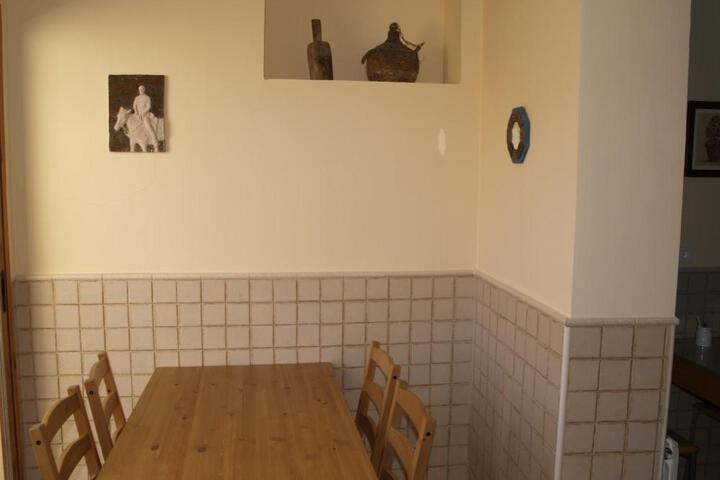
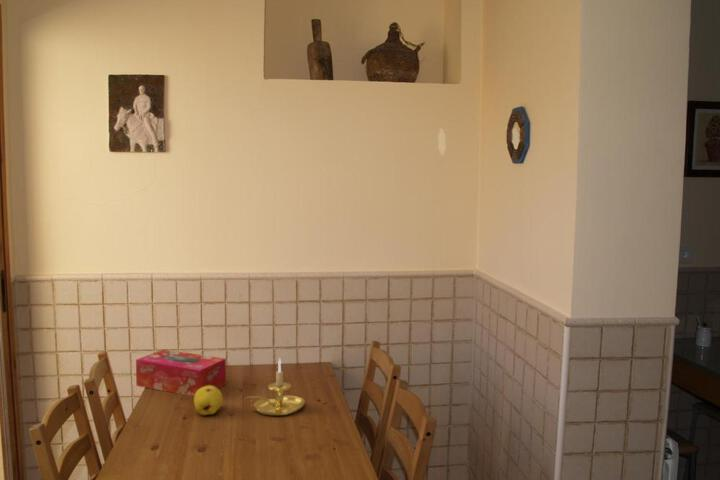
+ tissue box [135,348,227,397]
+ fruit [193,386,224,416]
+ candle holder [245,357,306,417]
